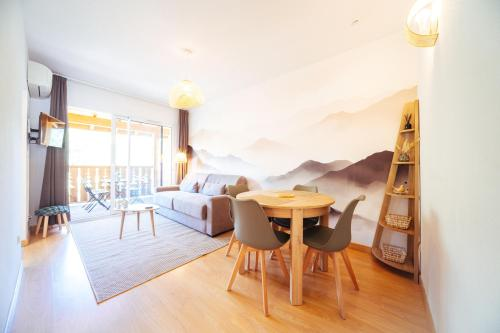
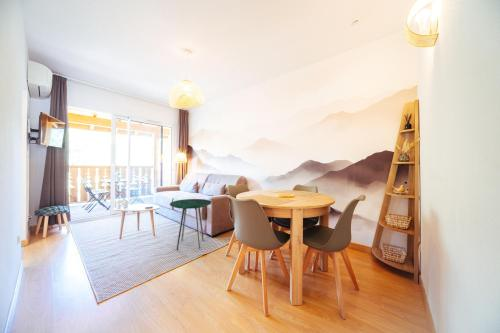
+ side table [169,198,213,251]
